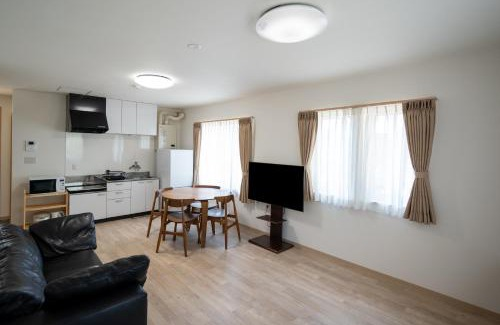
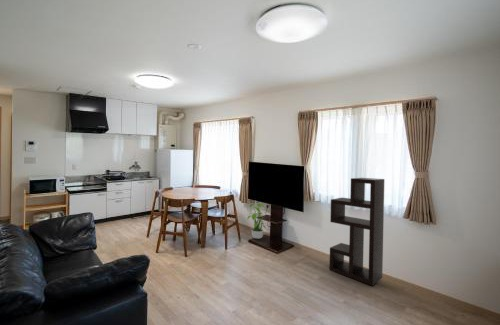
+ potted plant [245,202,271,240]
+ shelving unit [328,177,385,287]
